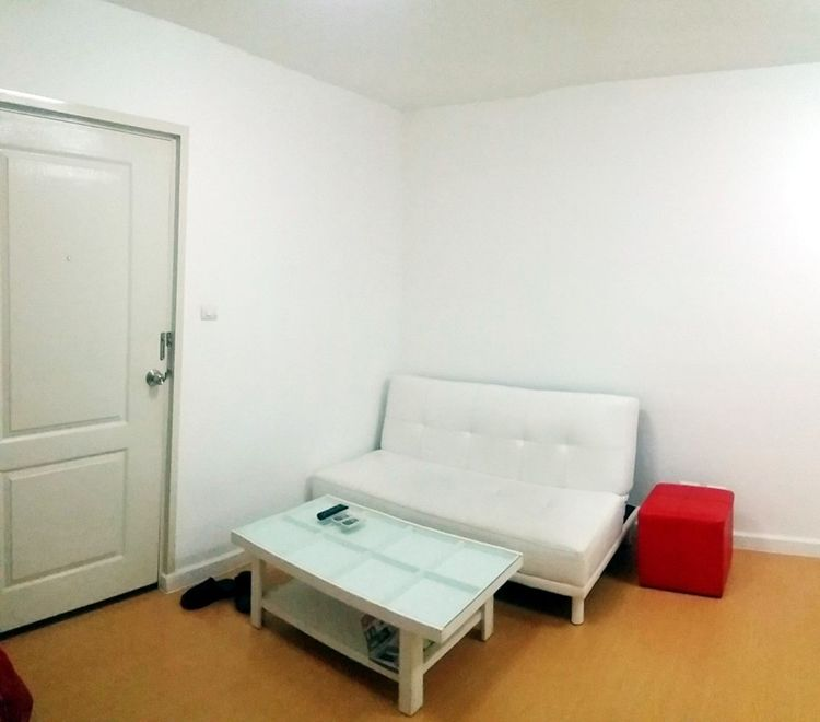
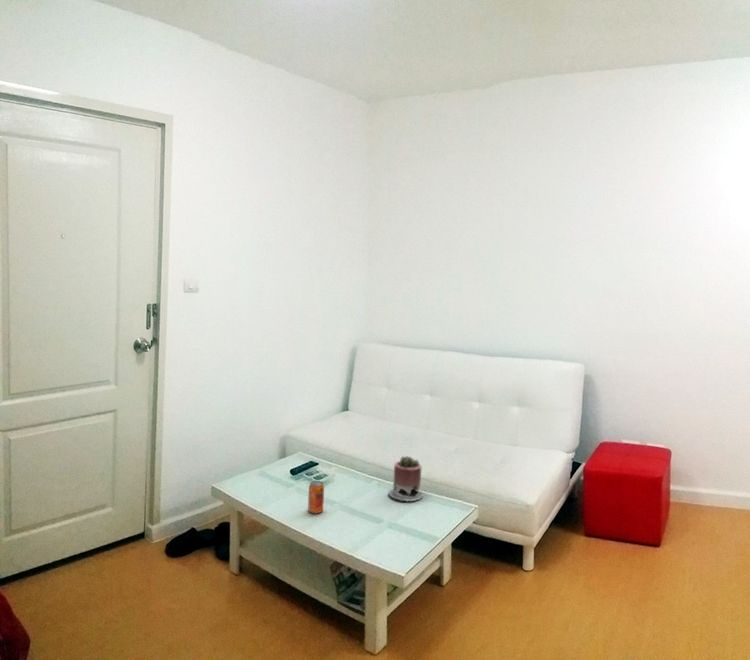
+ succulent planter [387,455,424,502]
+ beverage can [307,480,325,514]
